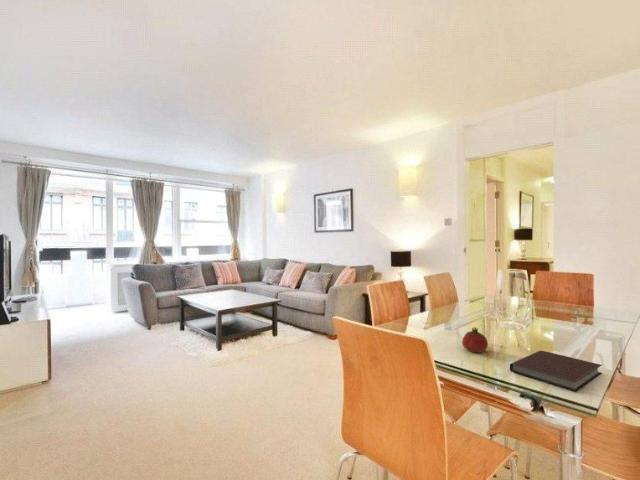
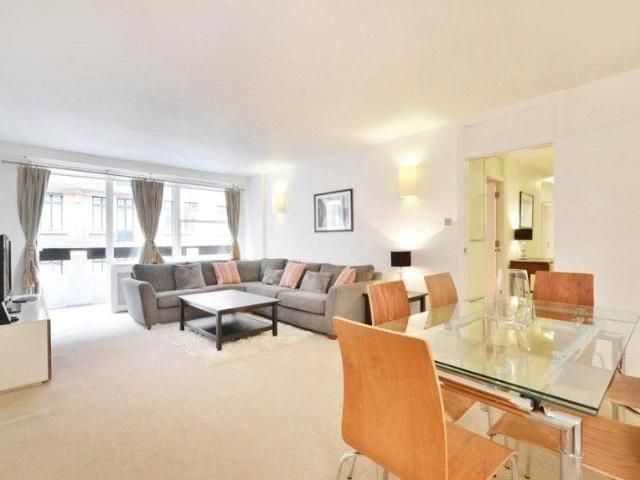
- fruit [461,326,489,354]
- notebook [509,350,603,392]
